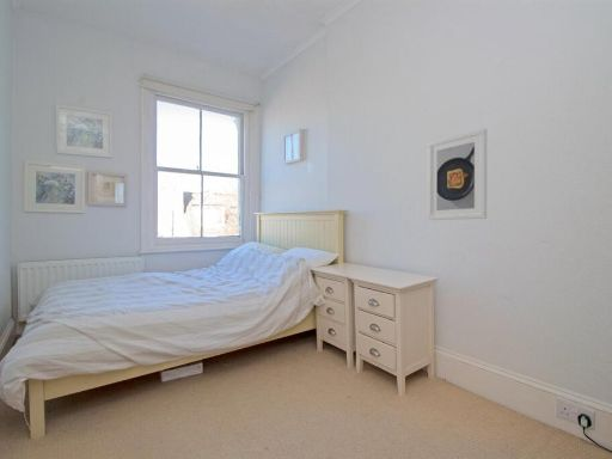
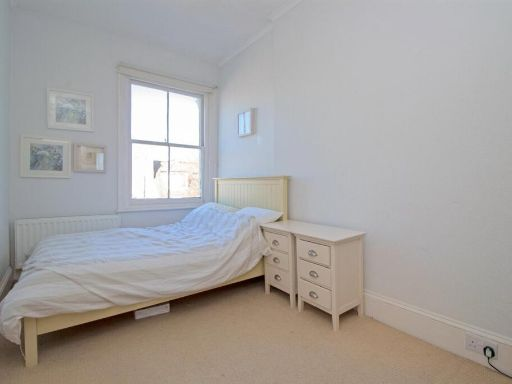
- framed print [427,128,488,221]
